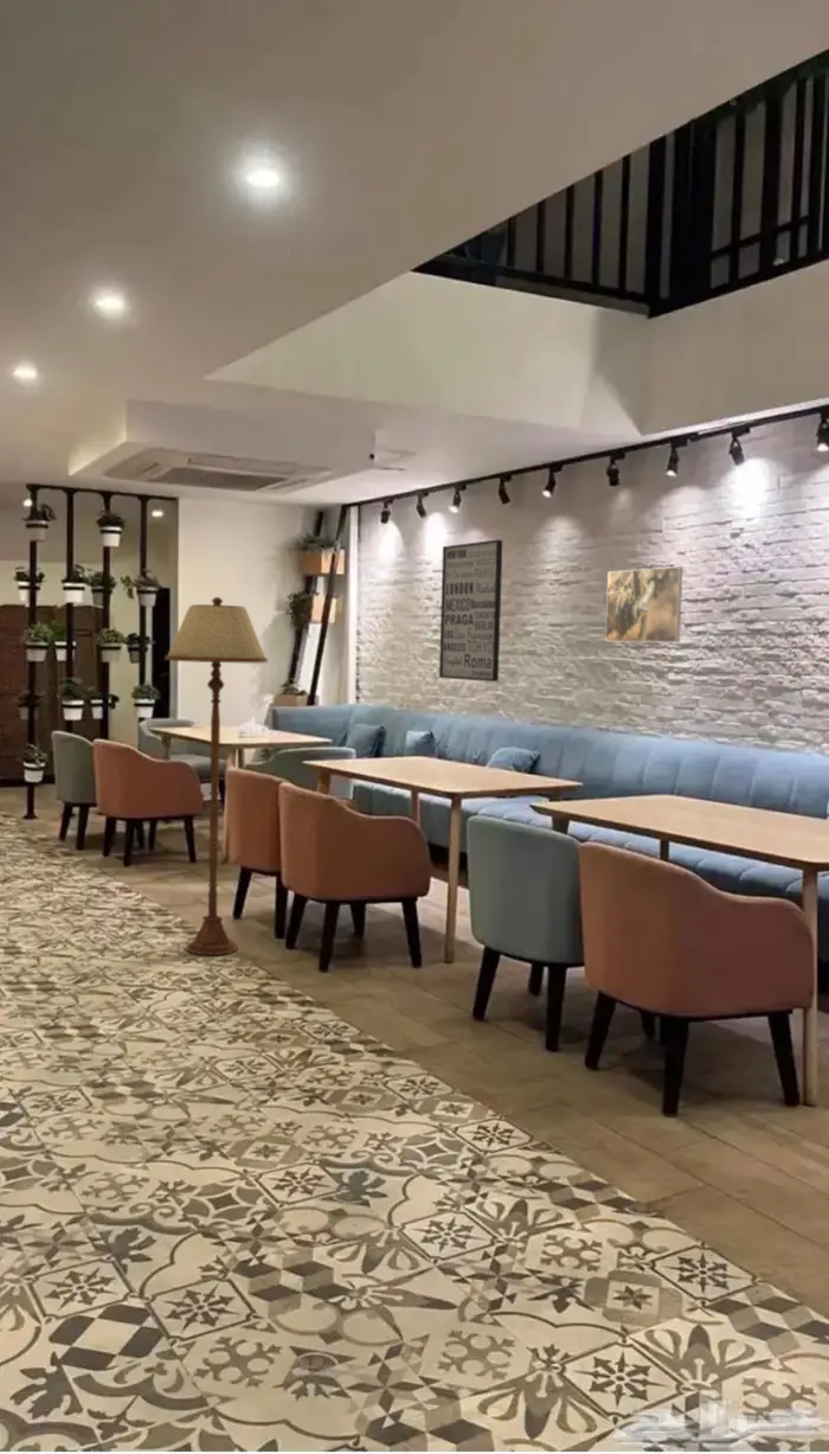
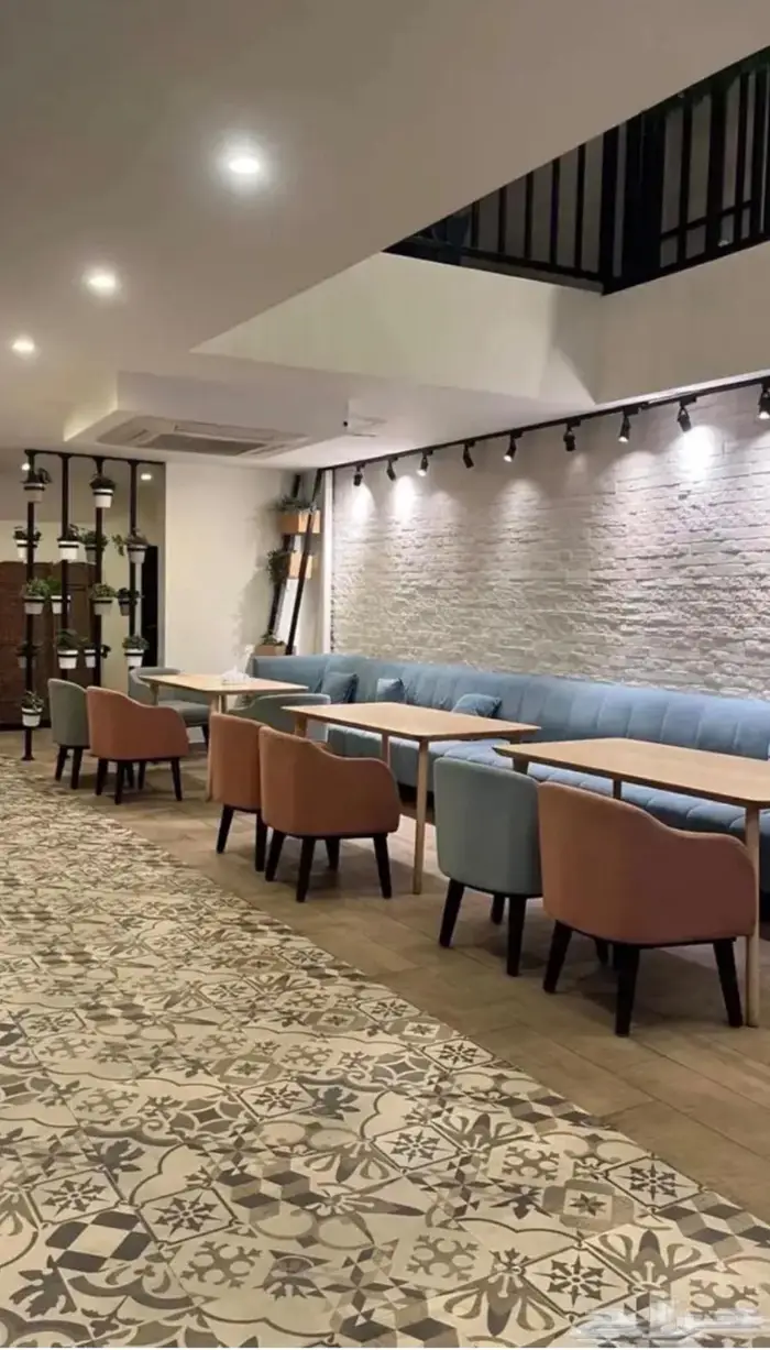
- floor lamp [163,596,269,956]
- wall art [438,538,503,683]
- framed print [604,565,683,643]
